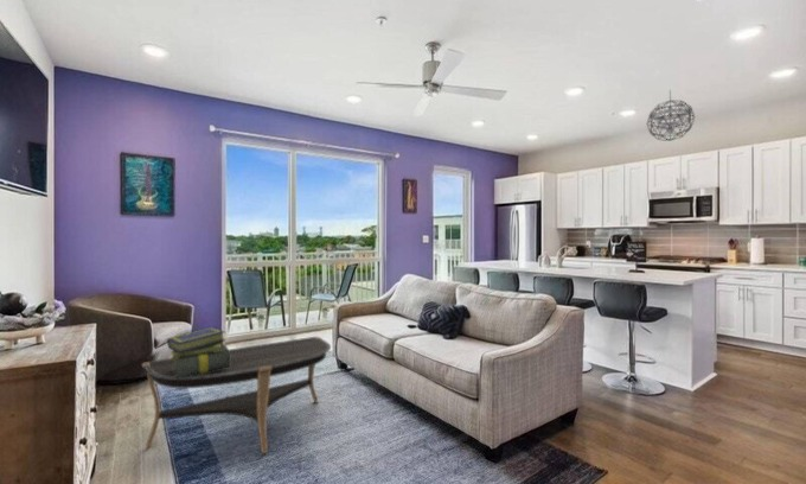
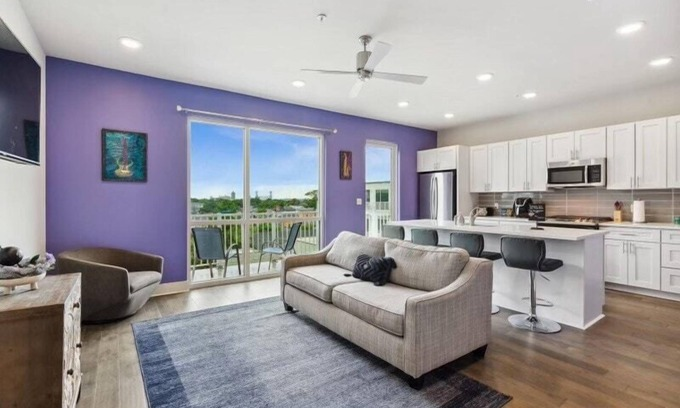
- stack of books [166,326,230,378]
- pendant light [646,89,696,142]
- coffee table [141,336,332,456]
